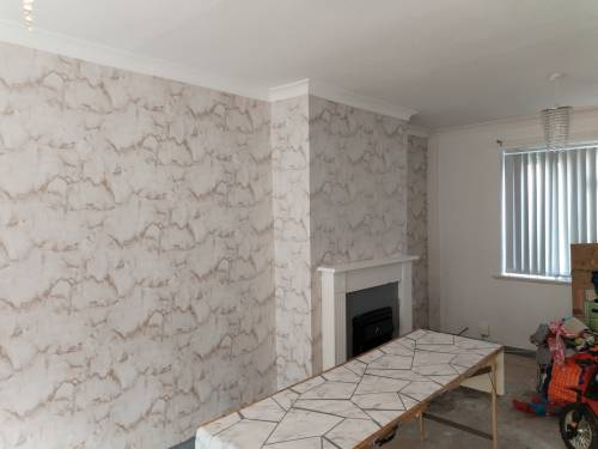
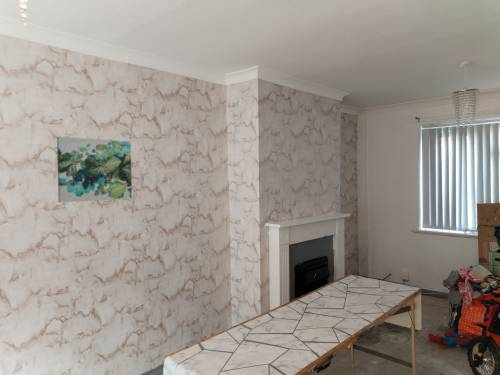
+ wall art [56,136,133,203]
